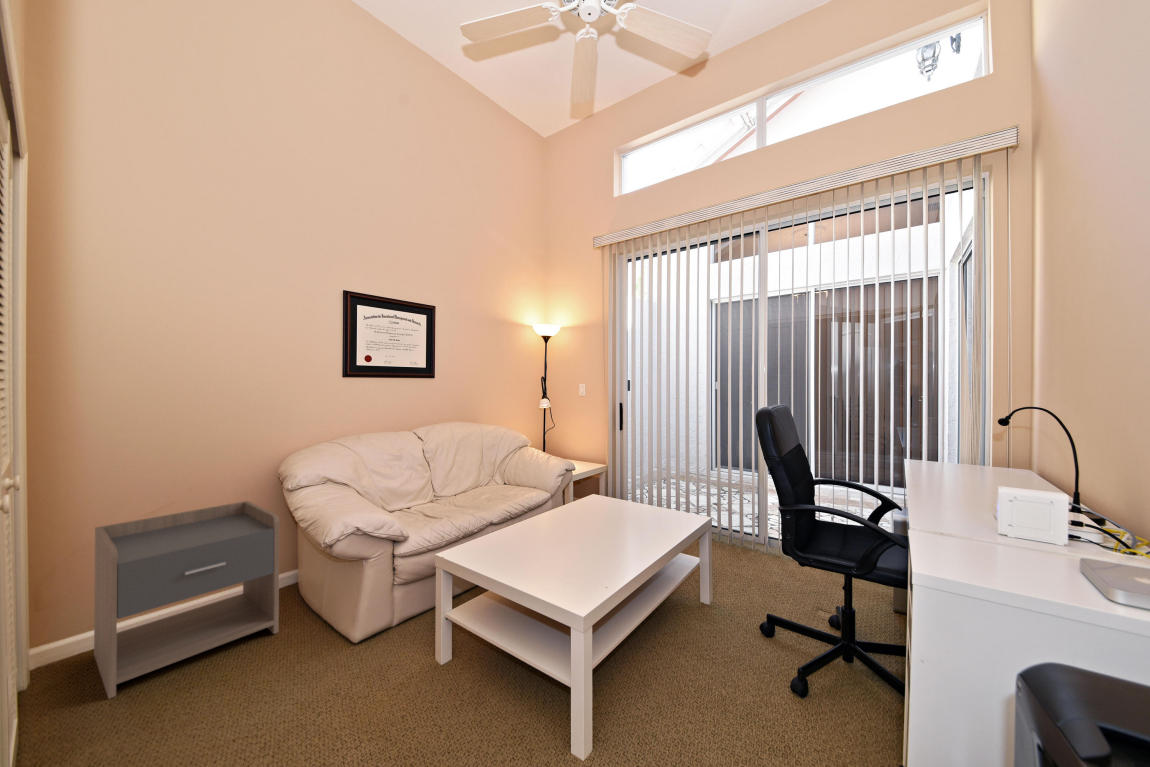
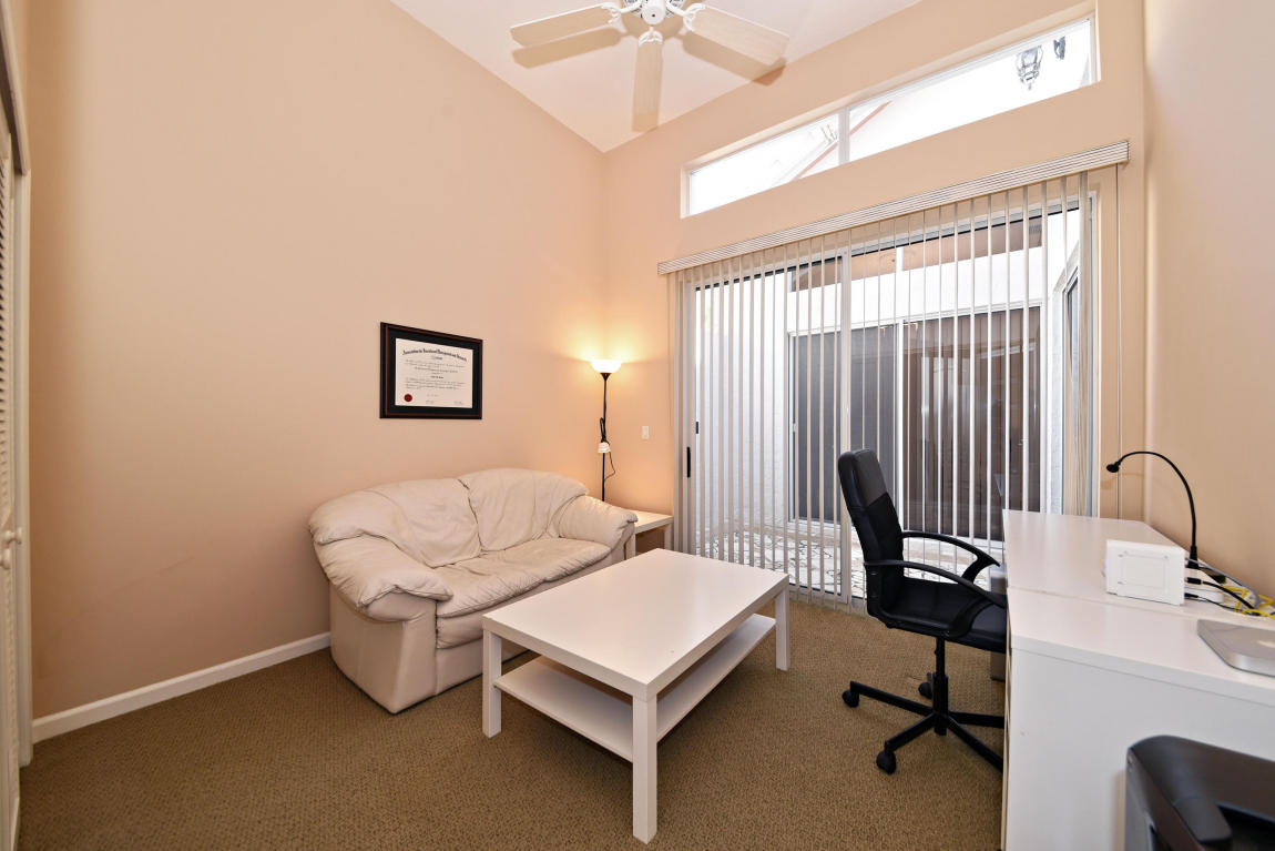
- nightstand [93,500,280,700]
